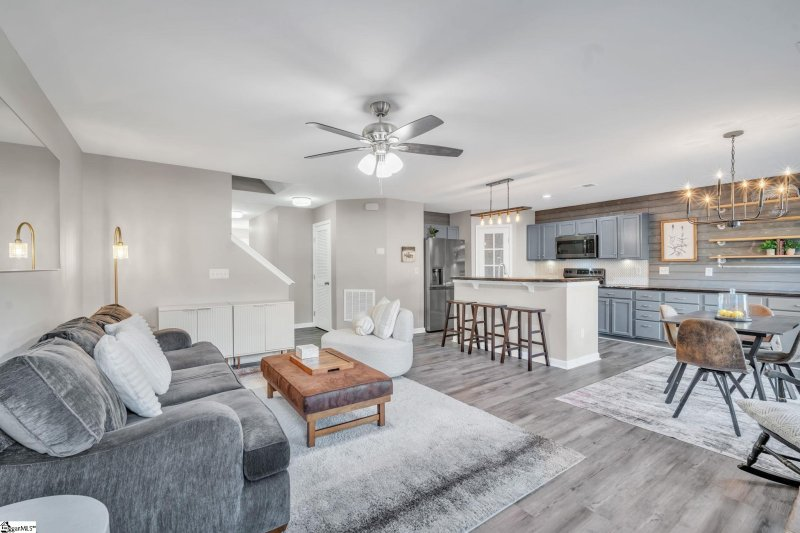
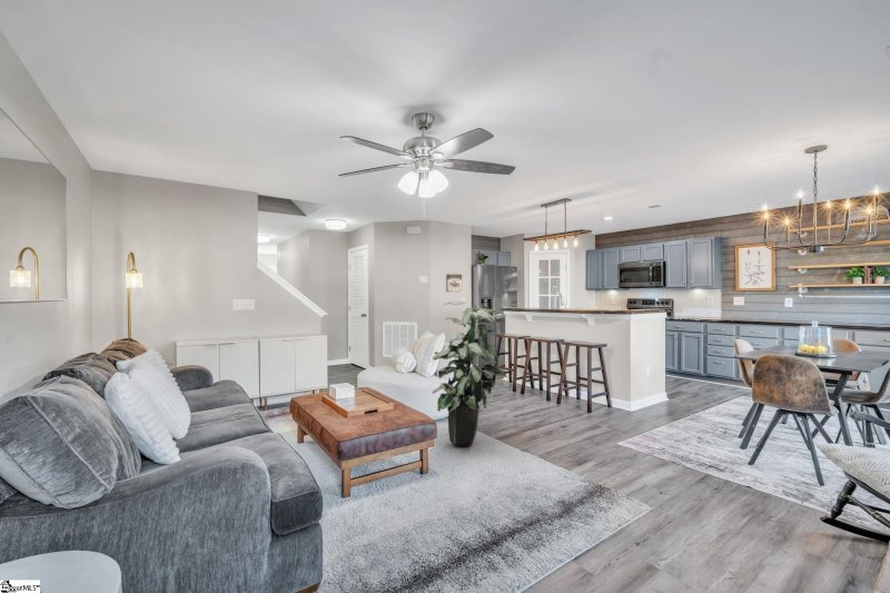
+ indoor plant [432,299,507,447]
